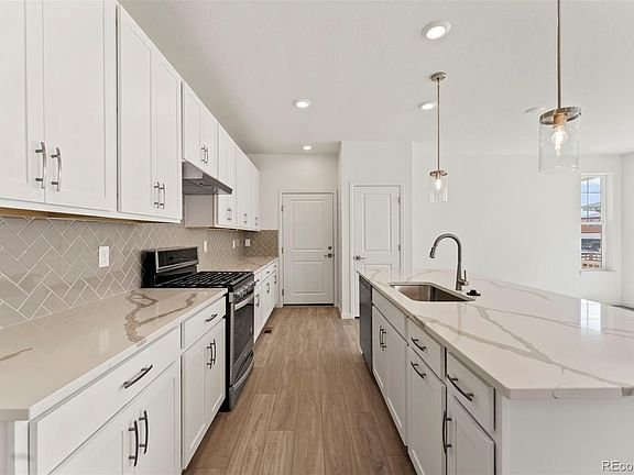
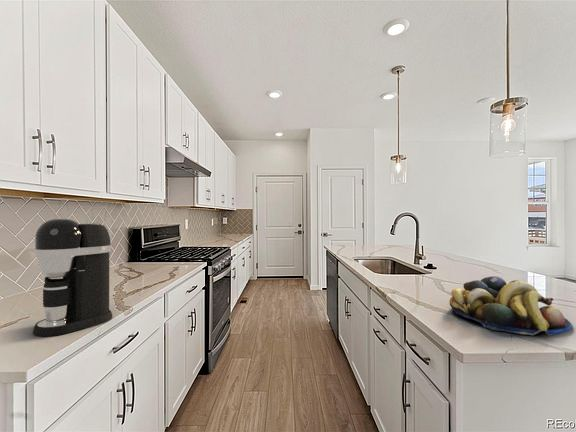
+ fruit bowl [448,275,573,336]
+ coffee maker [32,218,113,337]
